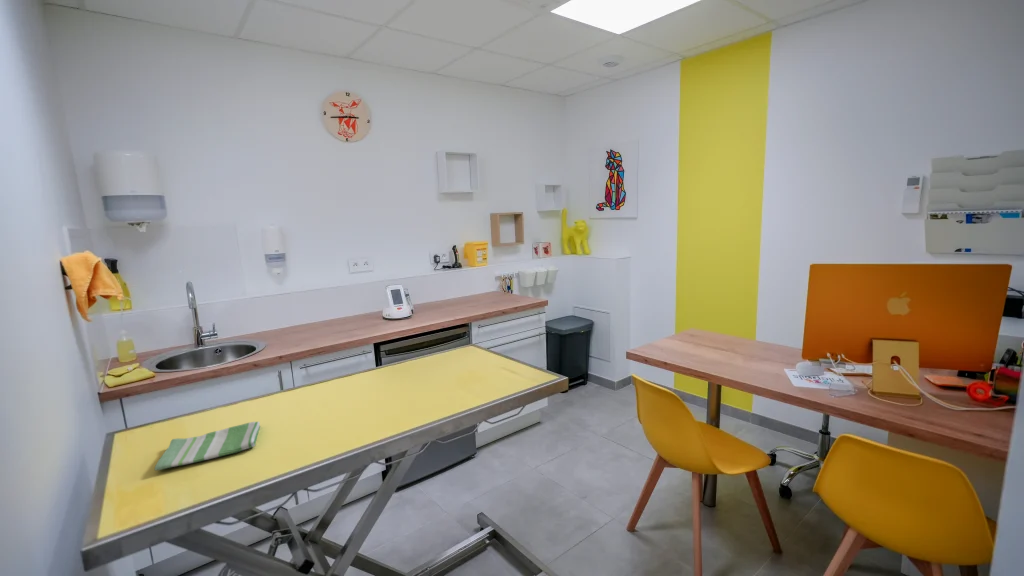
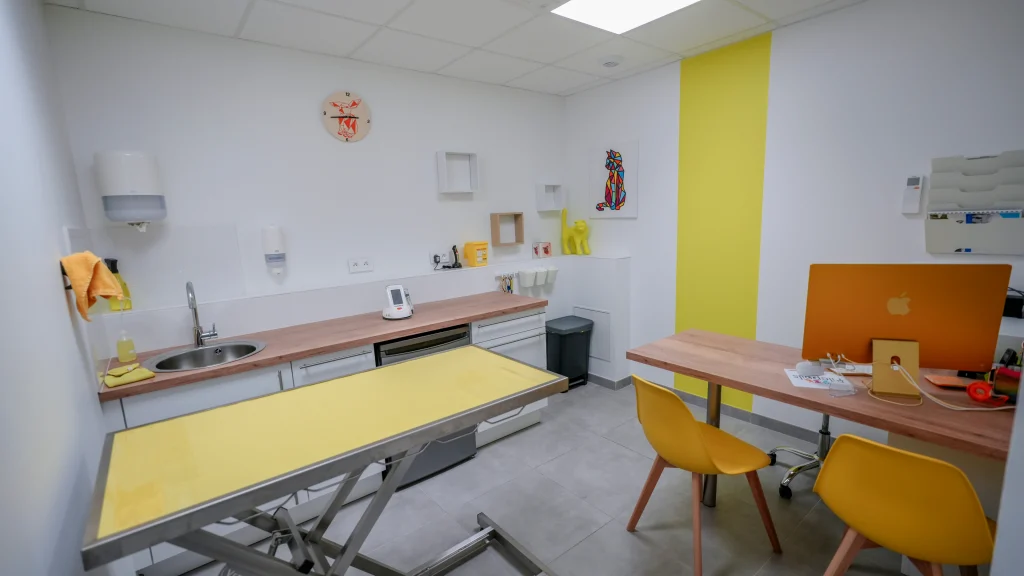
- dish towel [154,421,261,471]
